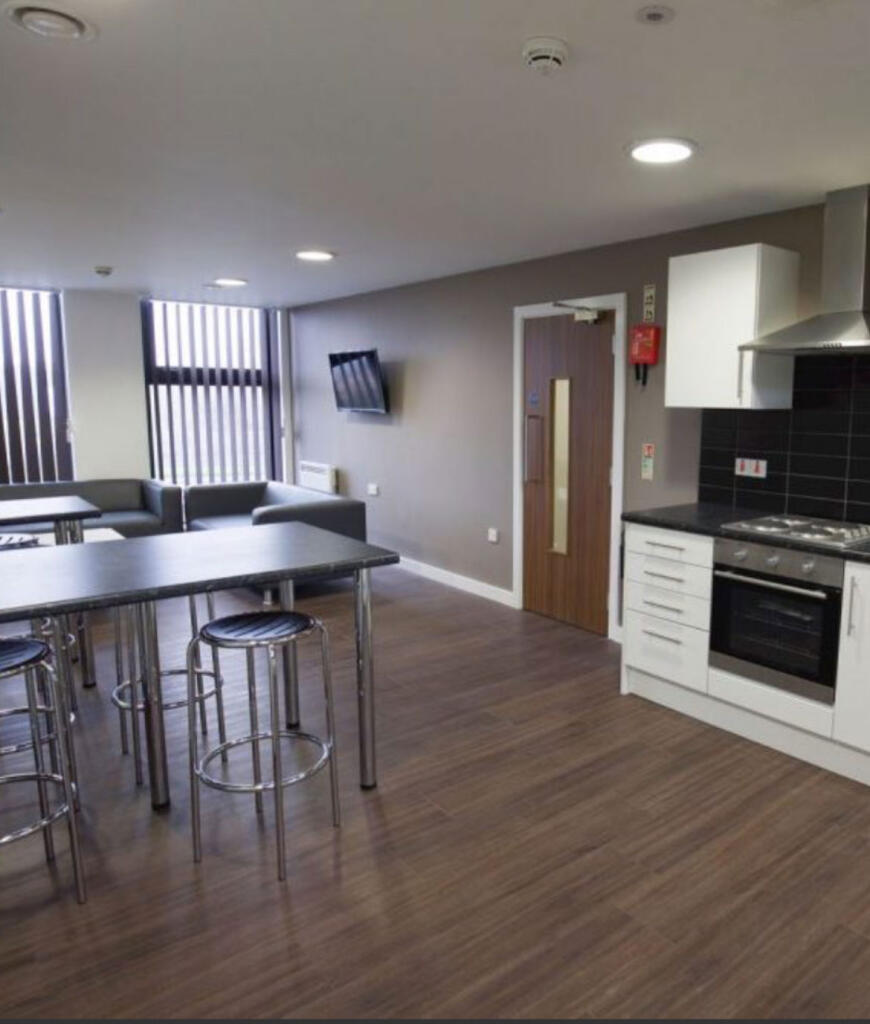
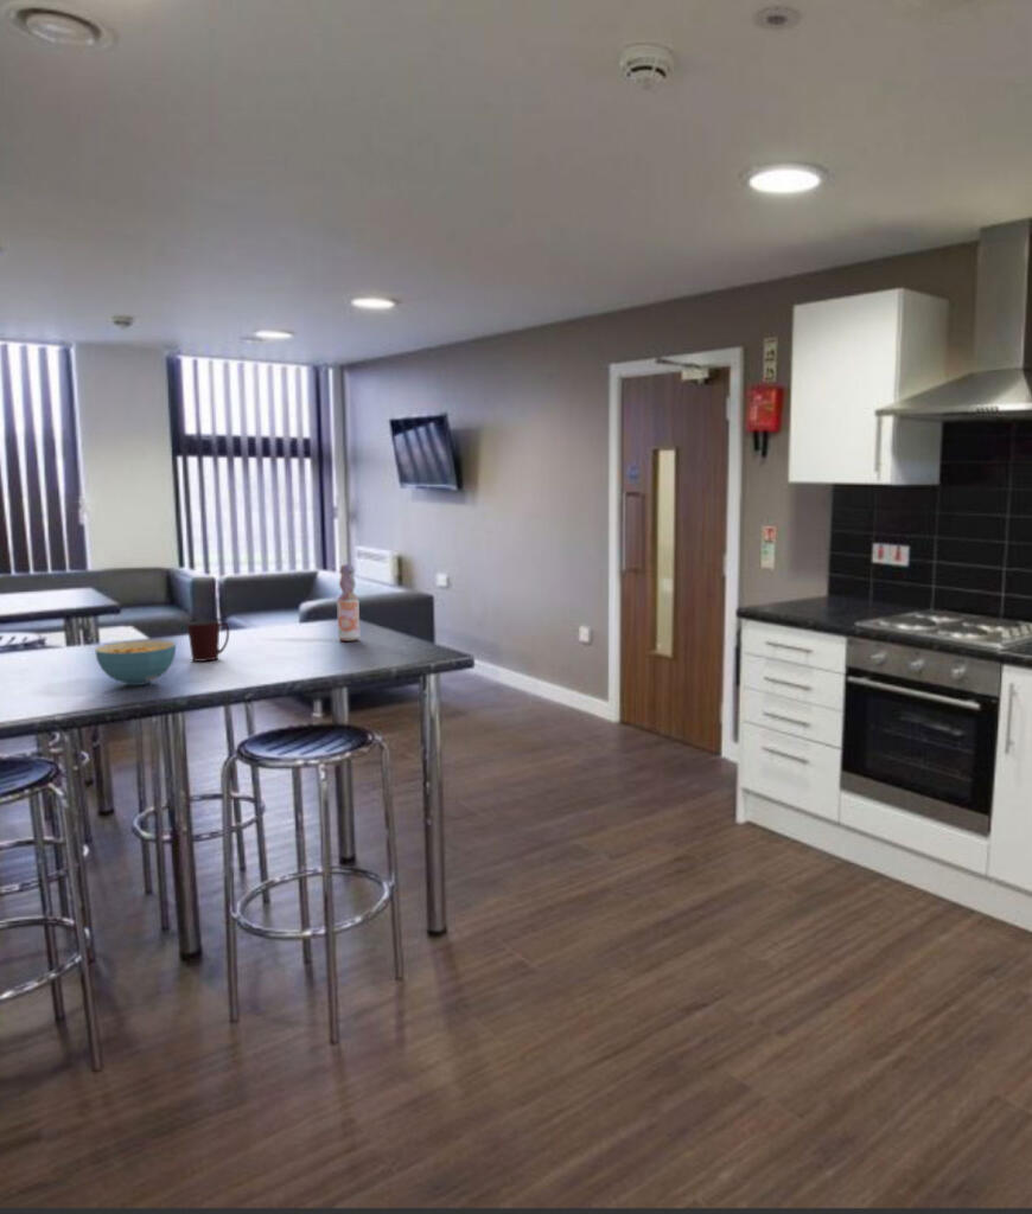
+ cereal bowl [94,640,177,686]
+ bottle [336,563,361,643]
+ mug [186,620,230,663]
